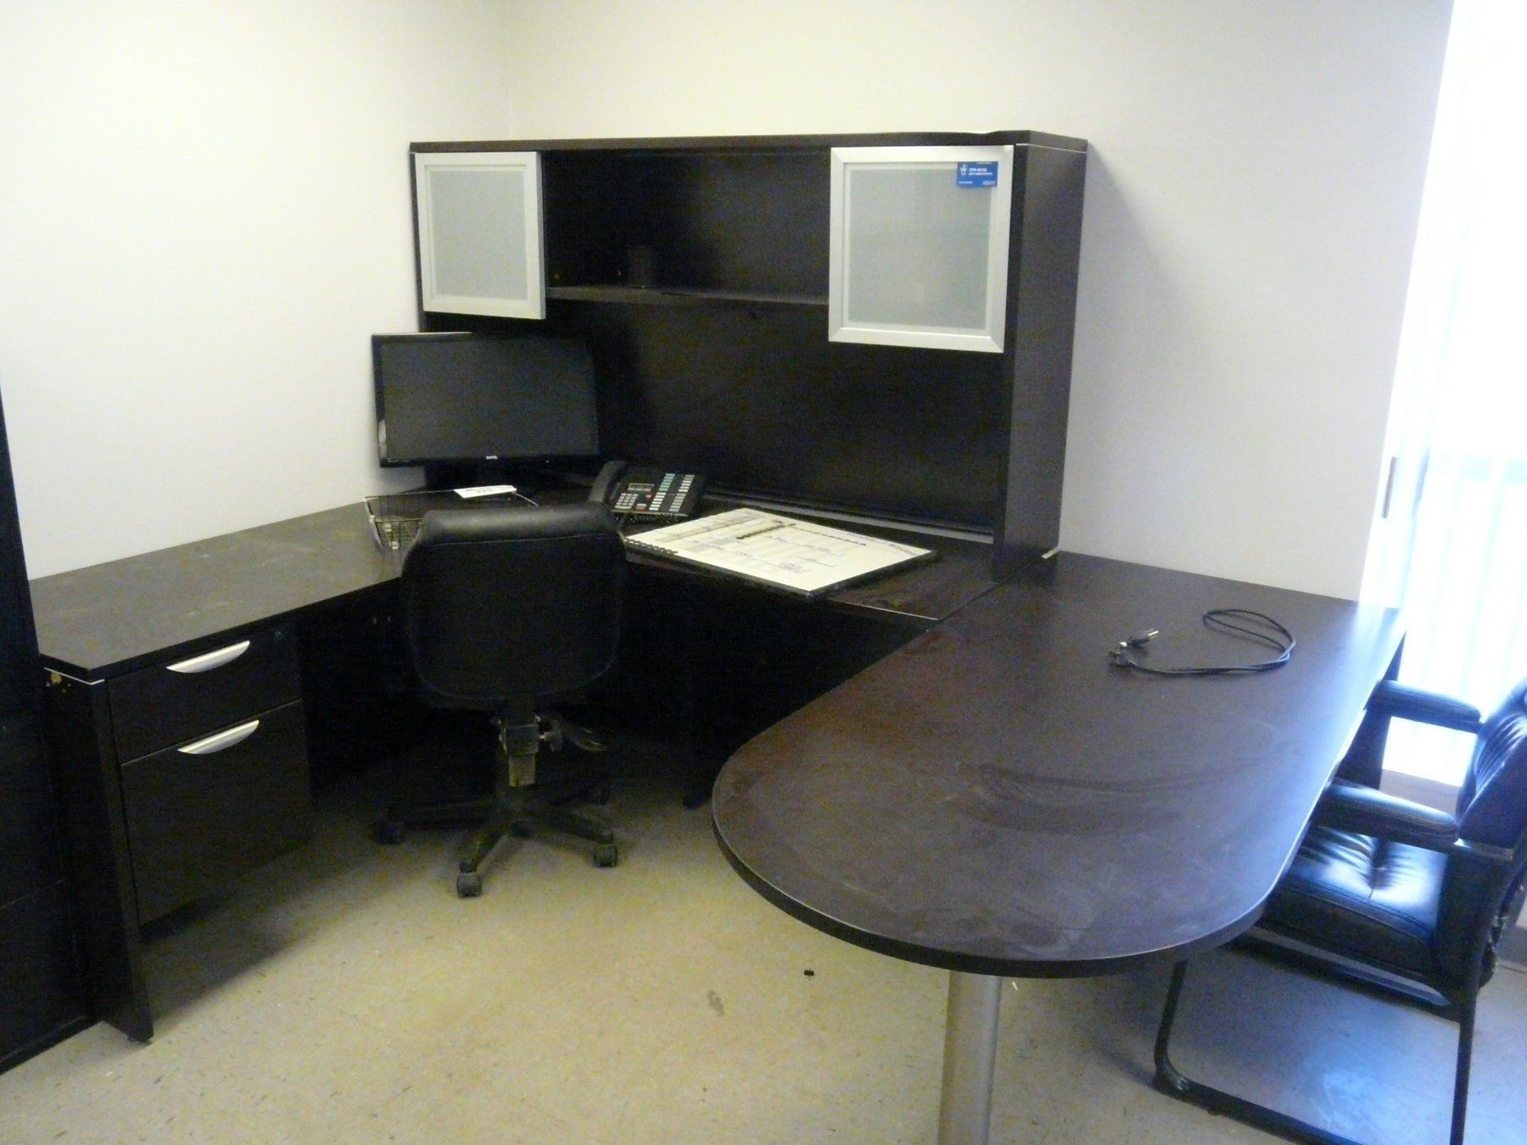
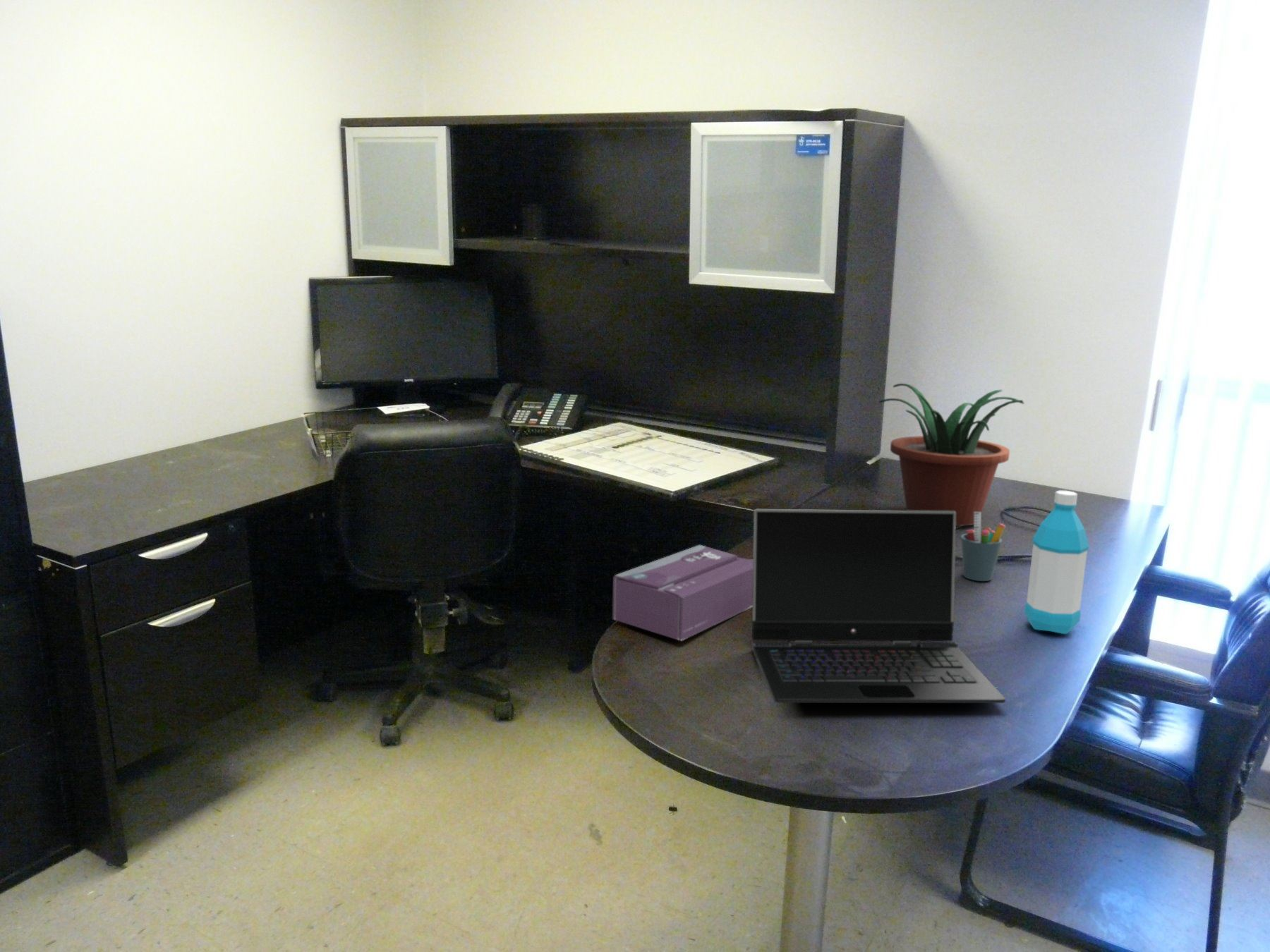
+ potted plant [878,383,1025,527]
+ pen holder [960,512,1006,582]
+ water bottle [1024,490,1090,635]
+ tissue box [612,544,753,642]
+ laptop computer [751,508,1007,704]
